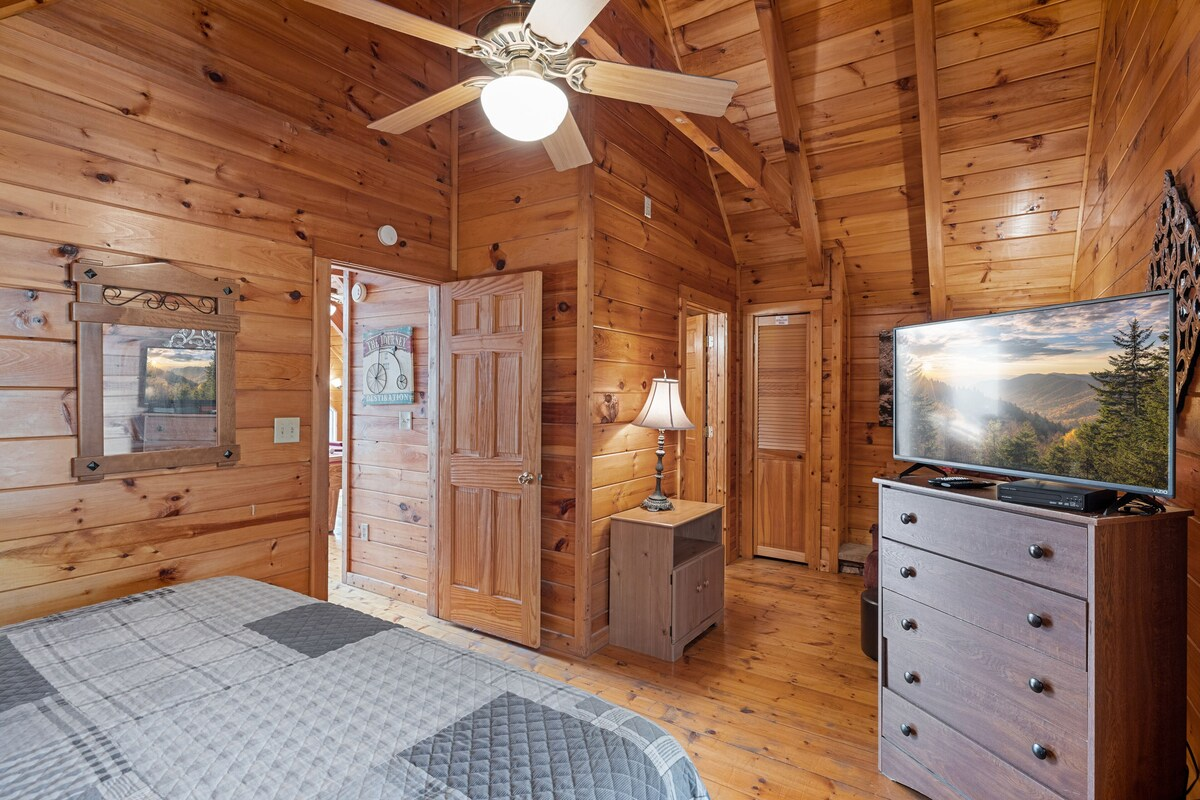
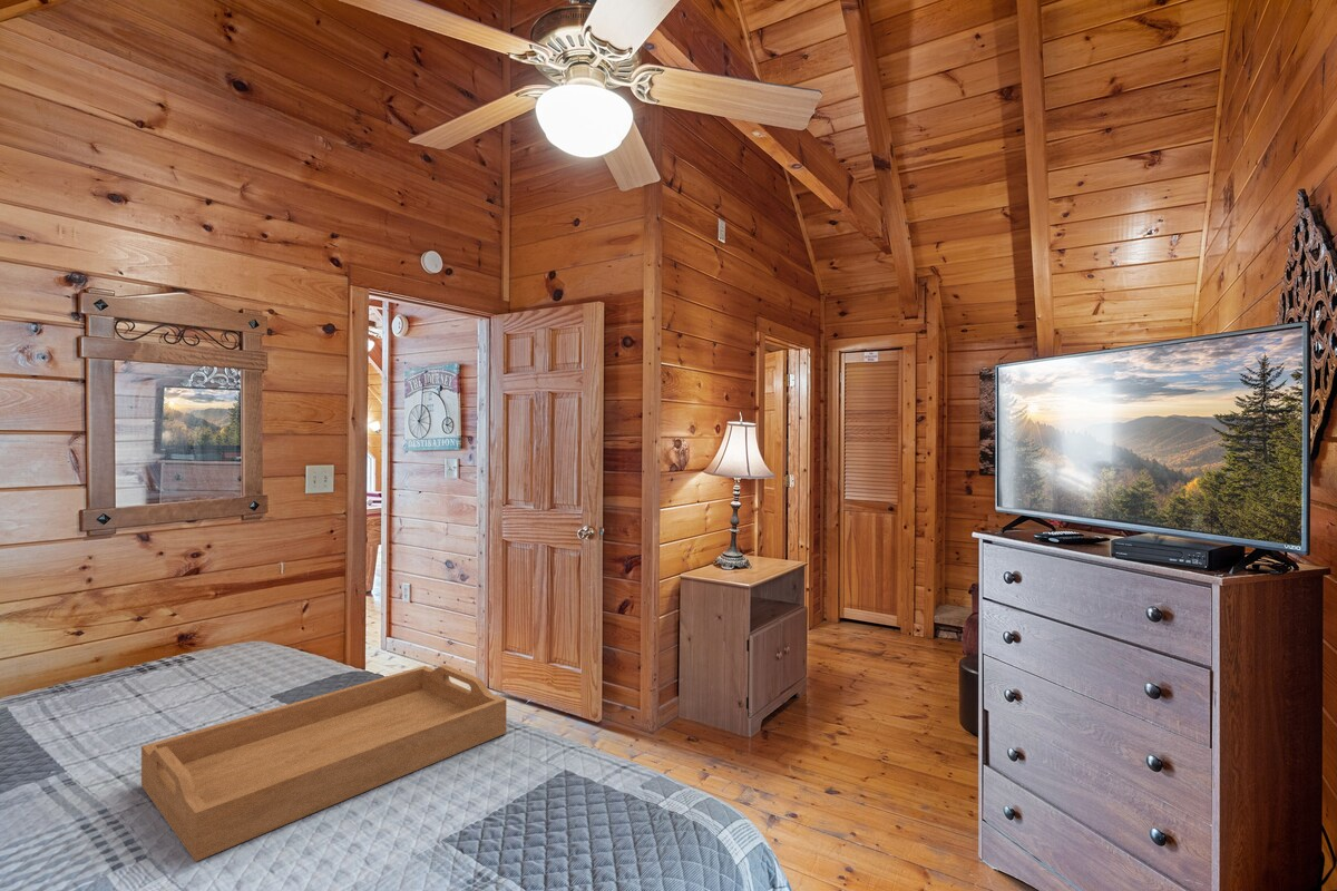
+ serving tray [140,664,507,862]
